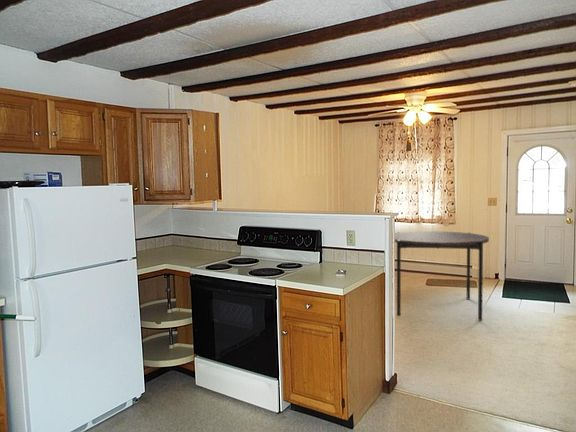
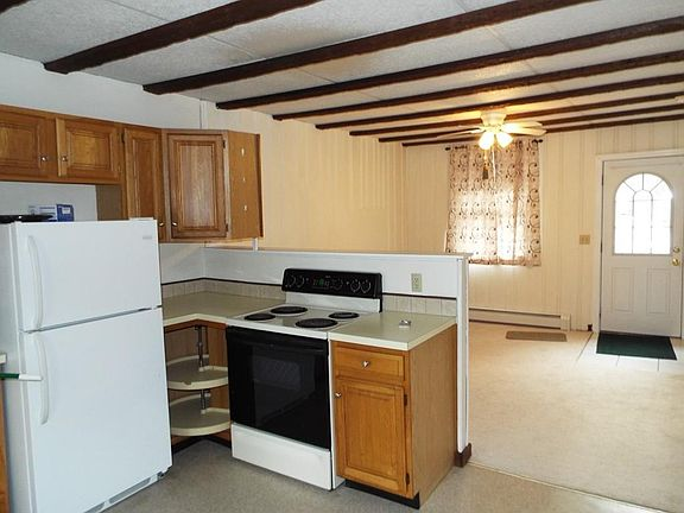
- dining table [394,230,490,322]
